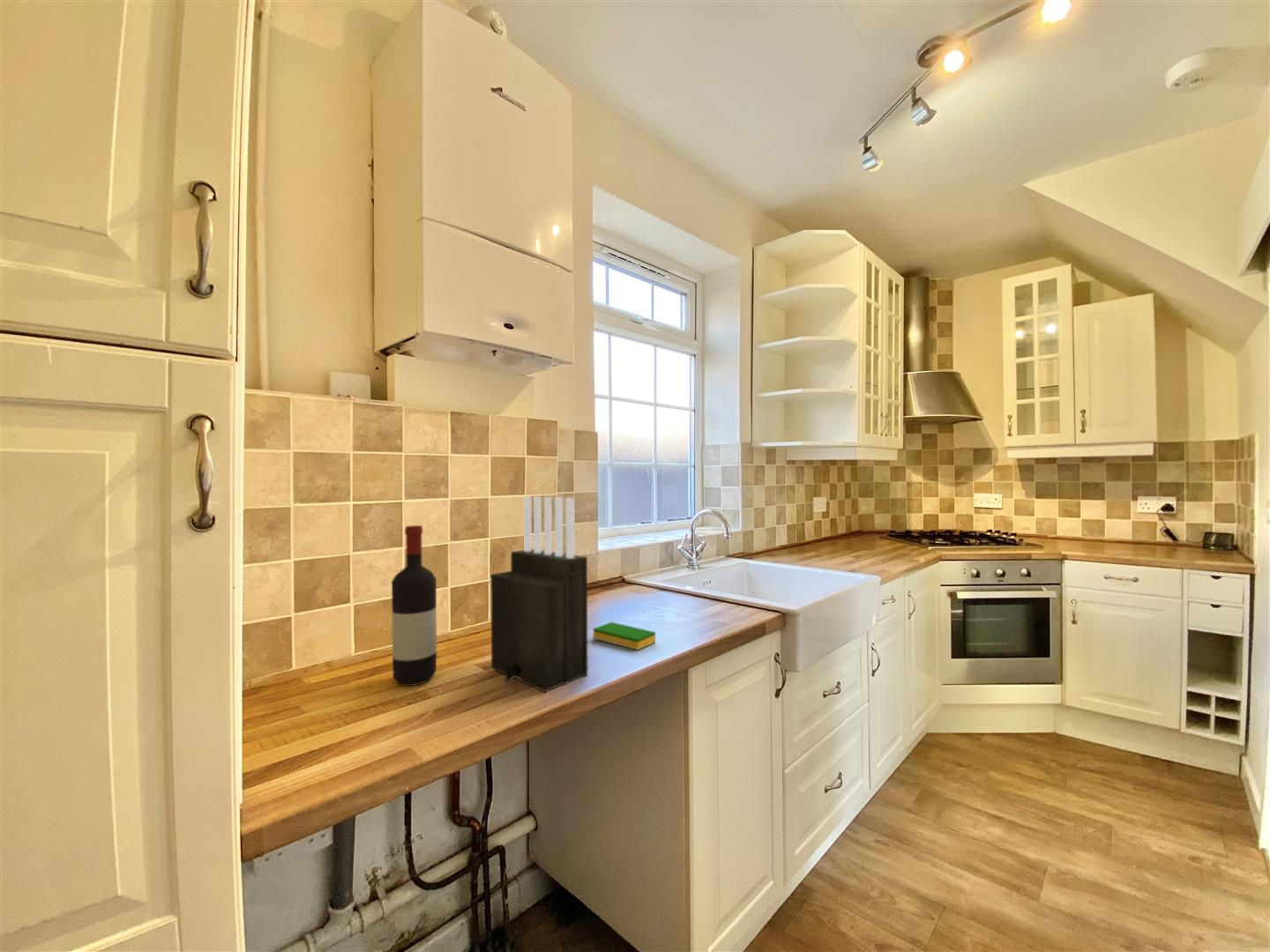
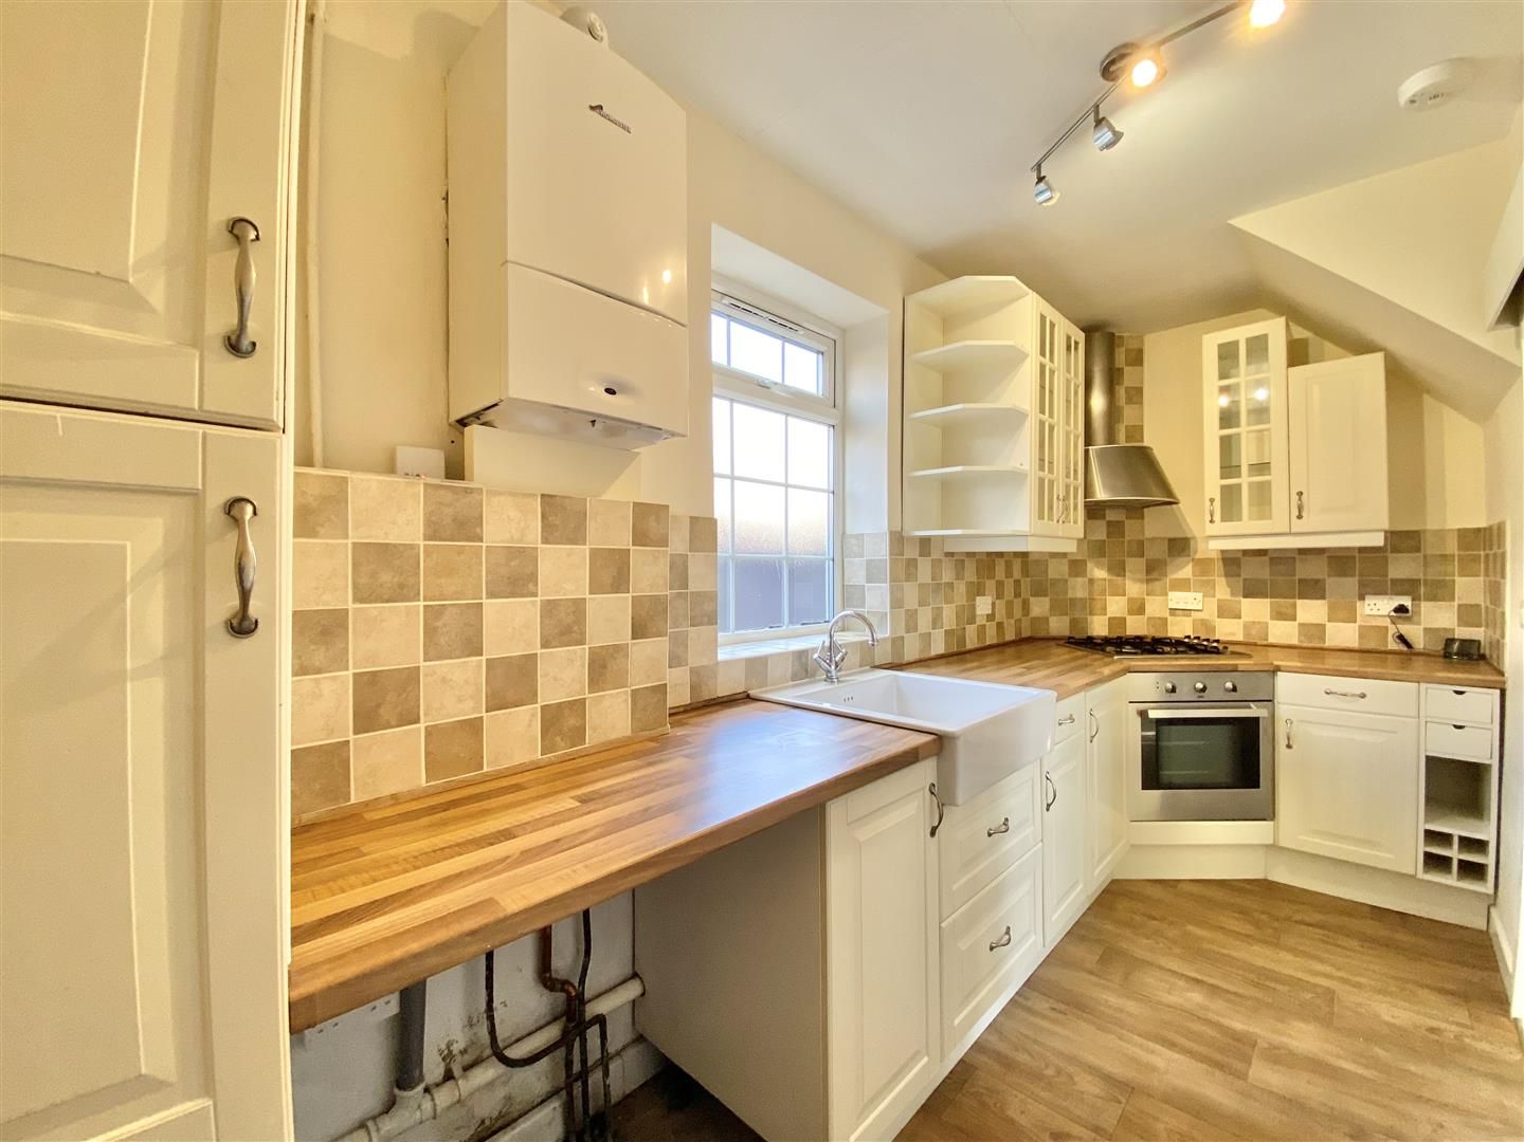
- knife block [489,495,588,693]
- wine bottle [391,524,437,687]
- dish sponge [593,621,656,651]
